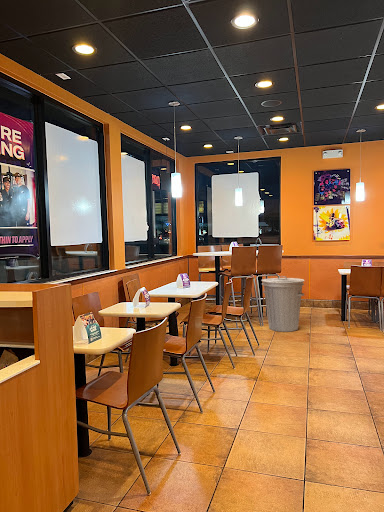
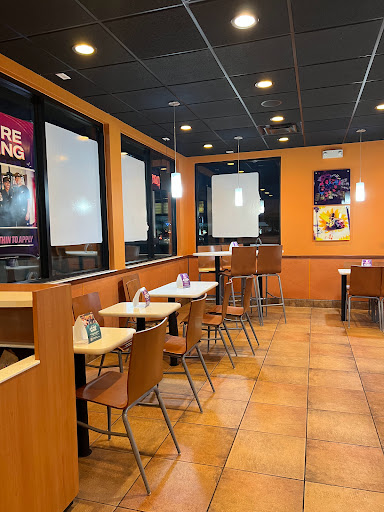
- trash can [260,275,306,333]
